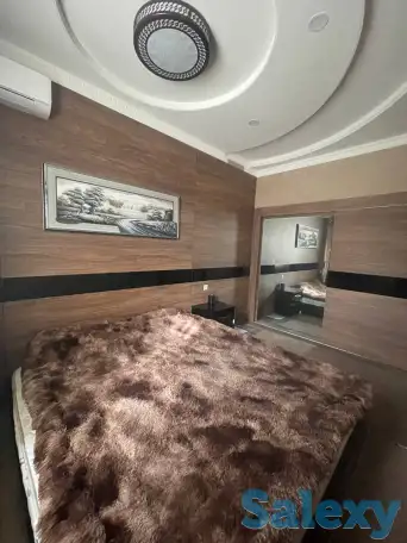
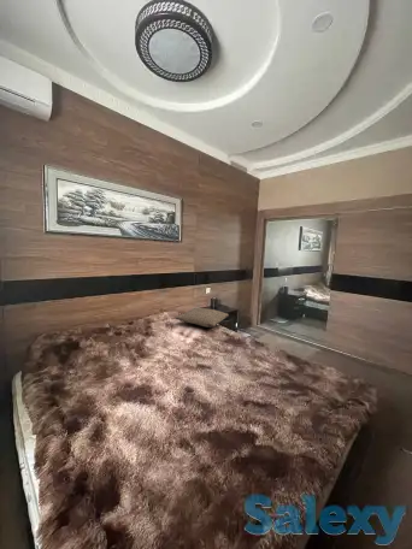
+ pillow [173,307,230,329]
